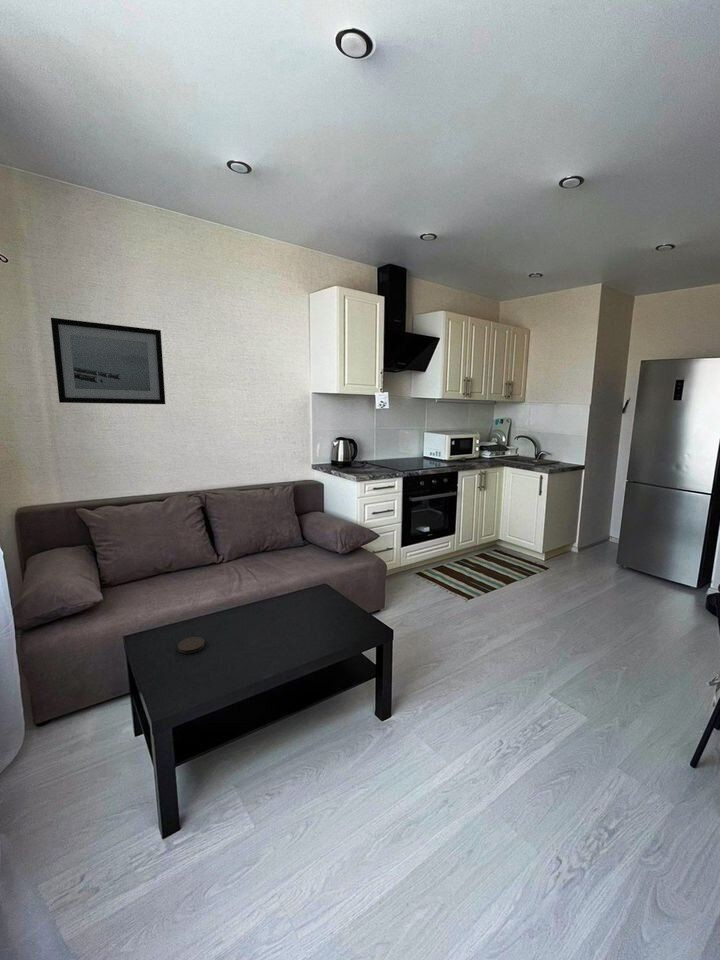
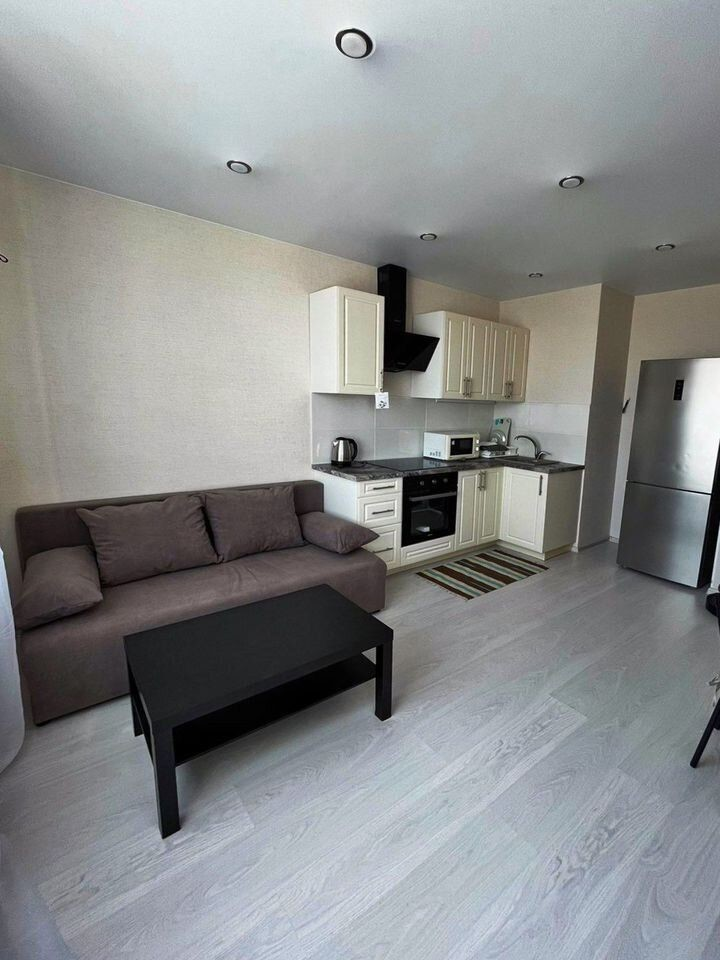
- coaster [177,636,206,655]
- wall art [50,317,166,405]
